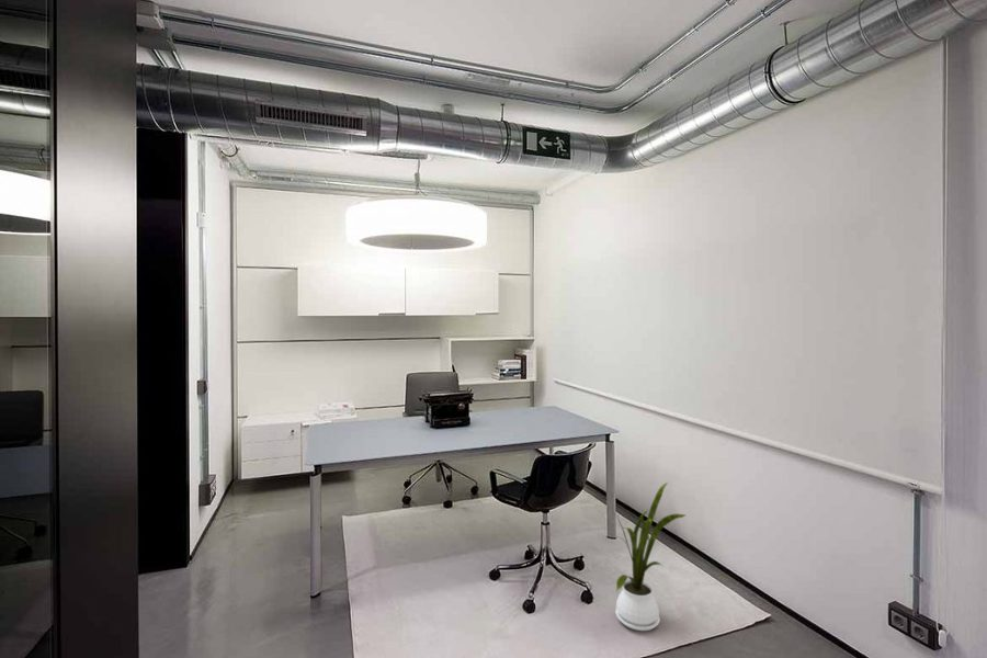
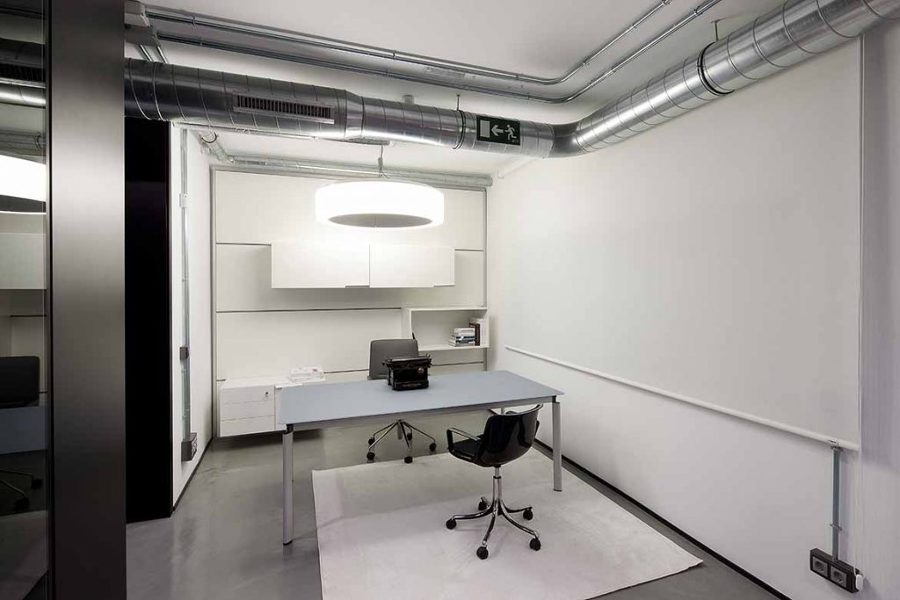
- house plant [610,481,685,632]
